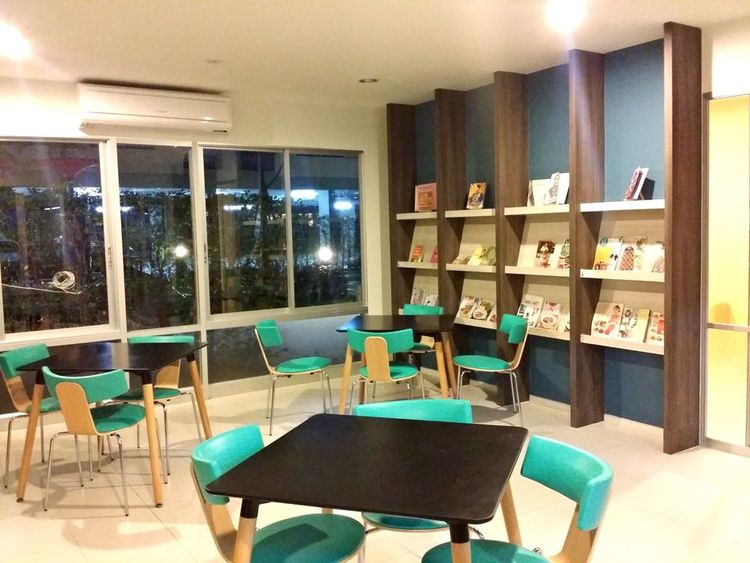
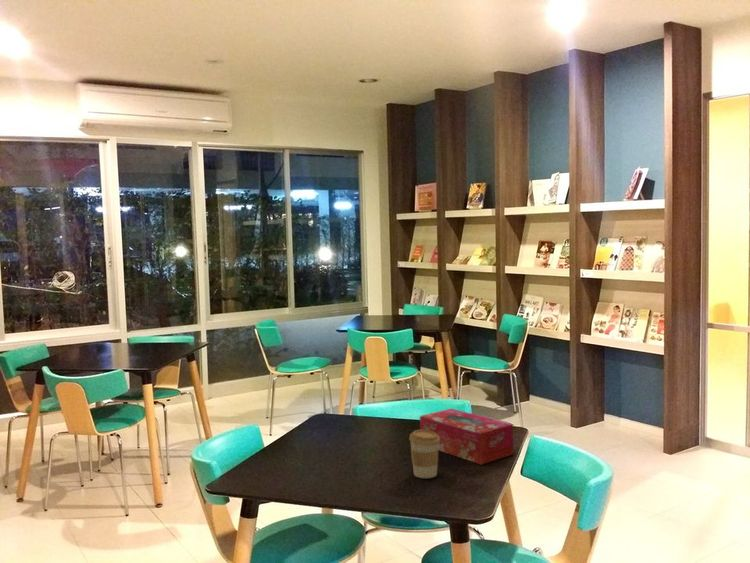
+ tissue box [419,407,514,466]
+ coffee cup [408,429,440,479]
